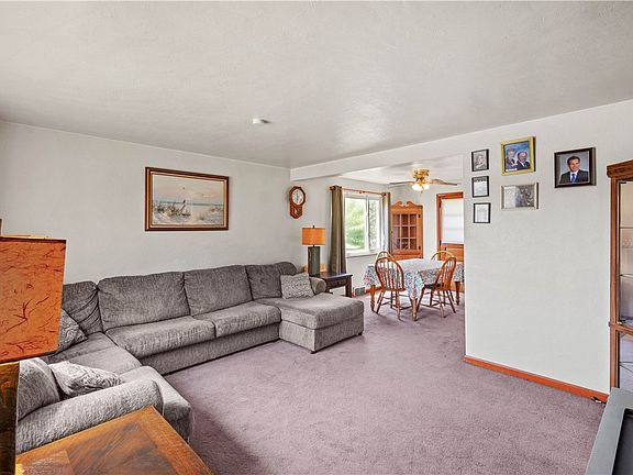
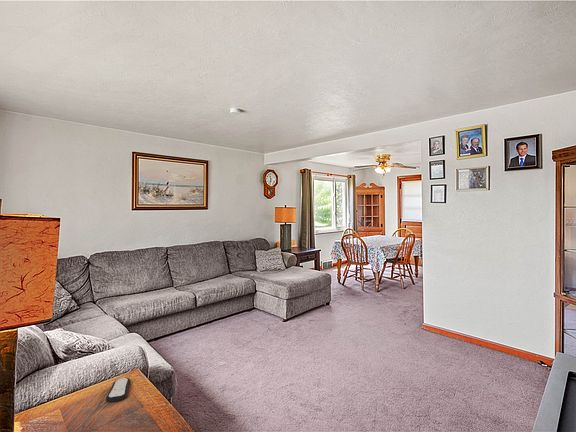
+ remote control [105,377,131,403]
